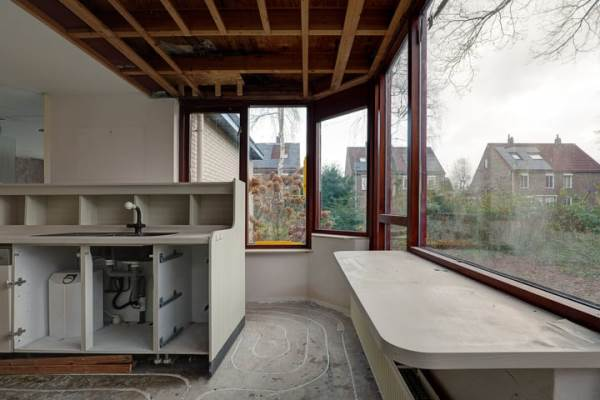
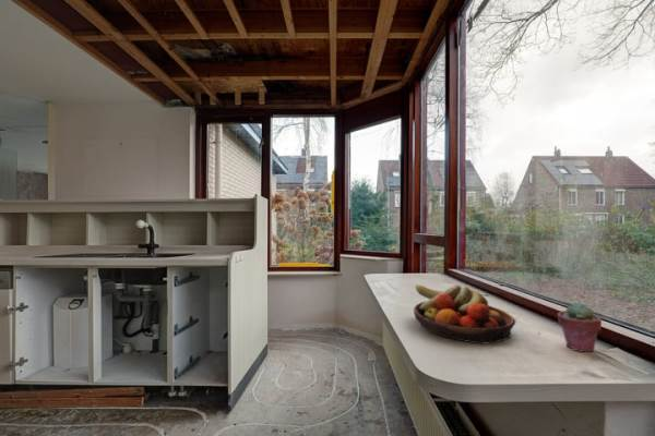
+ potted succulent [556,302,603,353]
+ fruit bowl [413,283,516,346]
